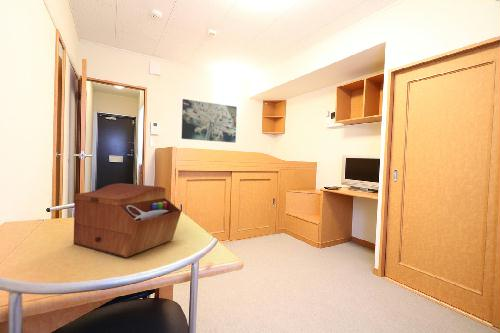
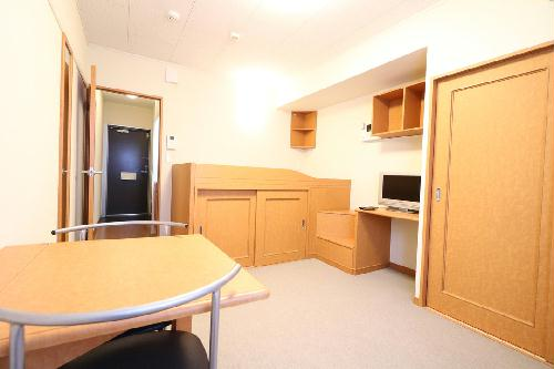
- sewing box [73,182,182,258]
- wall art [181,98,238,144]
